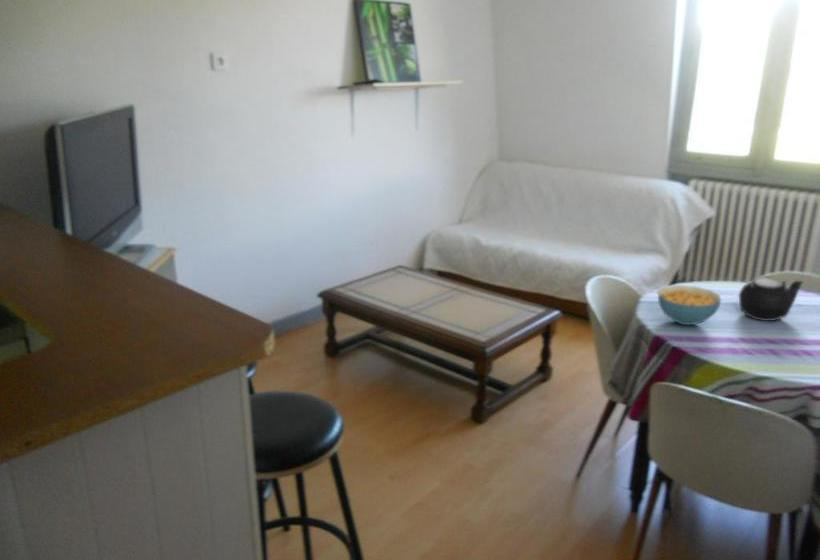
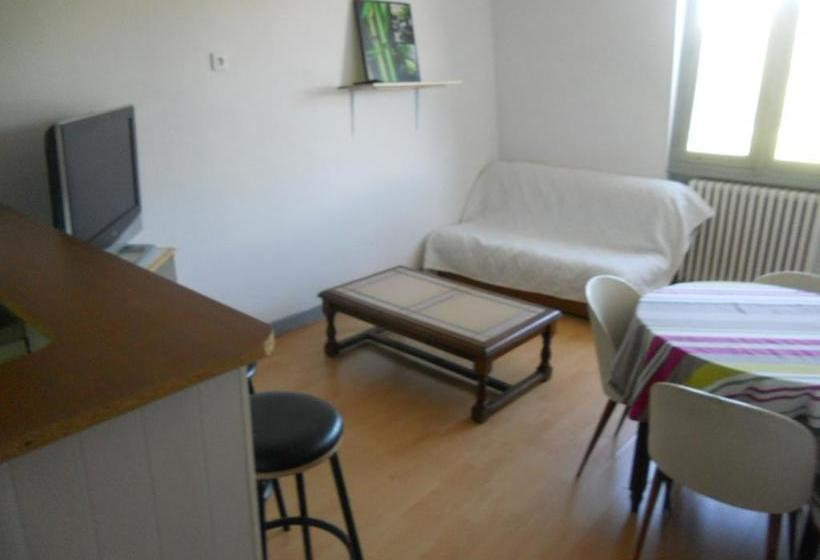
- teapot [738,275,805,322]
- cereal bowl [657,284,722,326]
